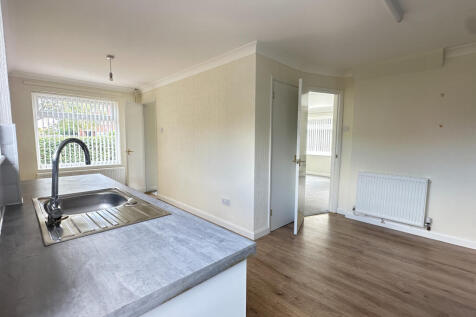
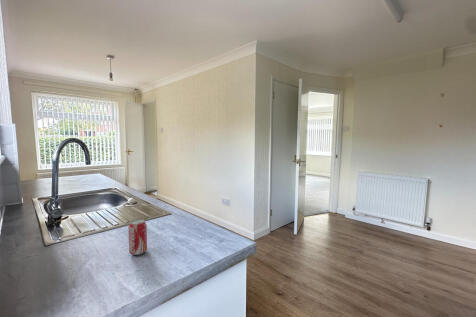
+ beverage can [127,218,148,256]
